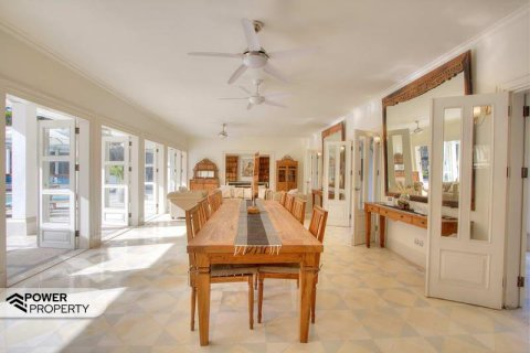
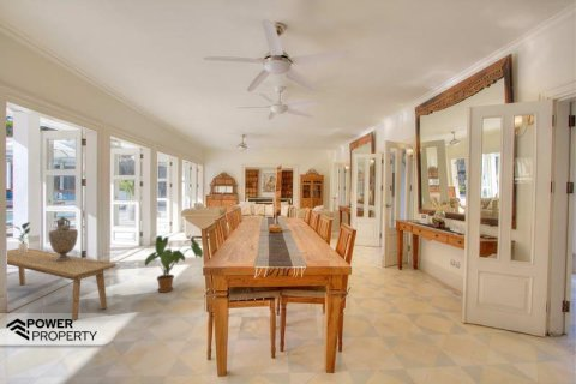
+ potted plant [11,221,32,253]
+ decorative urn [48,216,79,262]
+ bench [6,247,118,322]
+ house plant [143,234,204,294]
